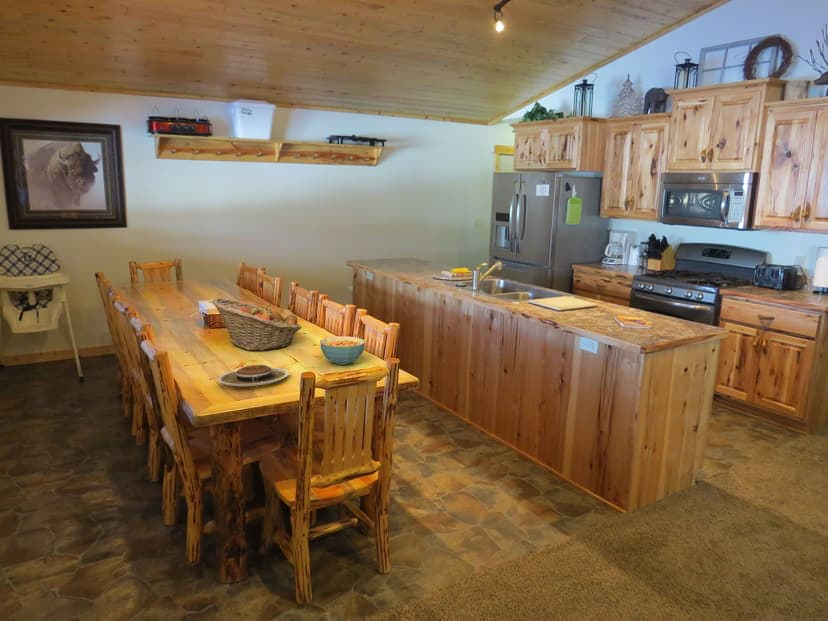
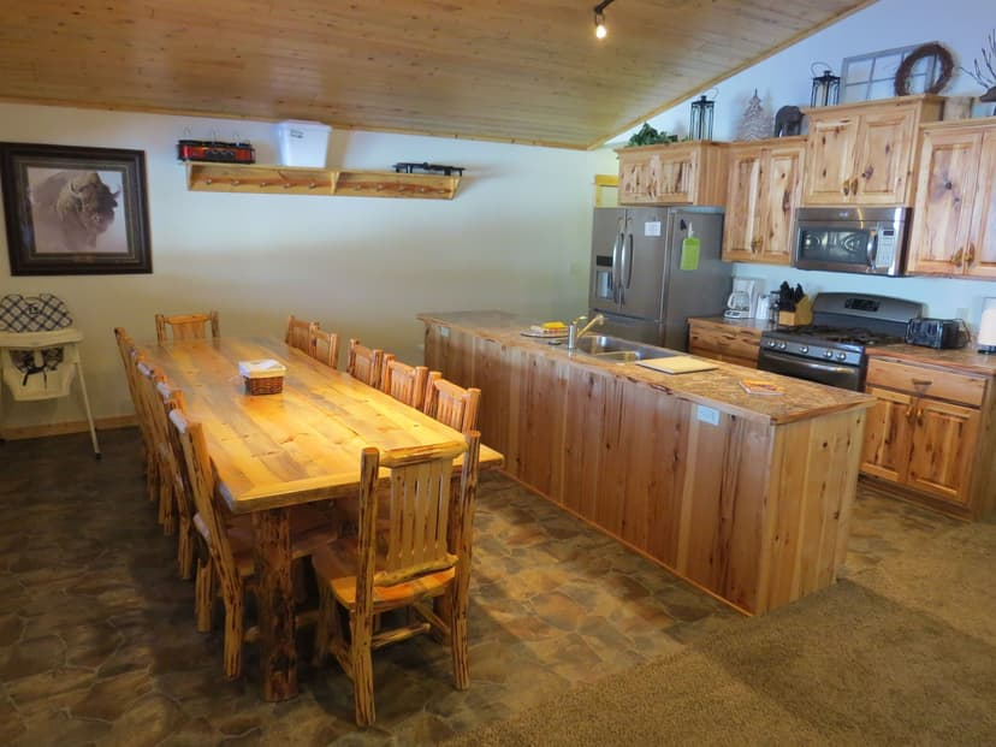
- fruit basket [211,297,303,351]
- plate [217,364,290,387]
- cereal bowl [319,335,366,366]
